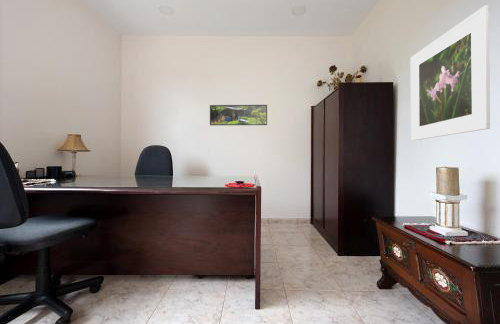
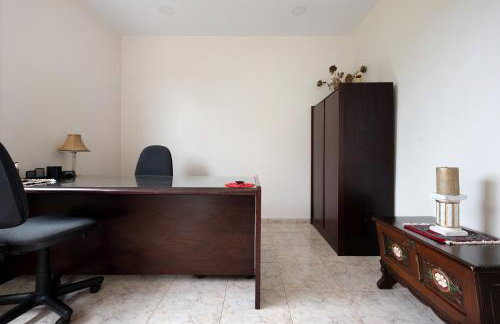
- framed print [410,4,491,142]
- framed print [209,104,268,126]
